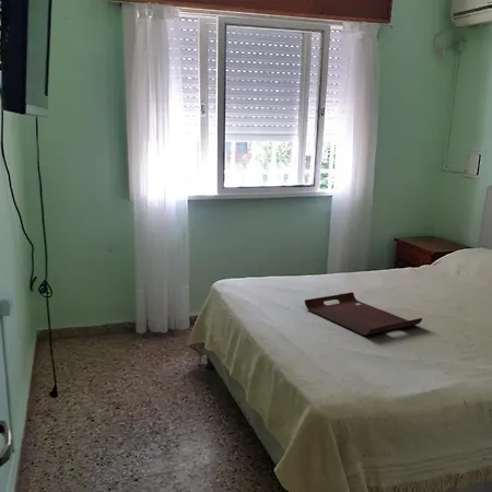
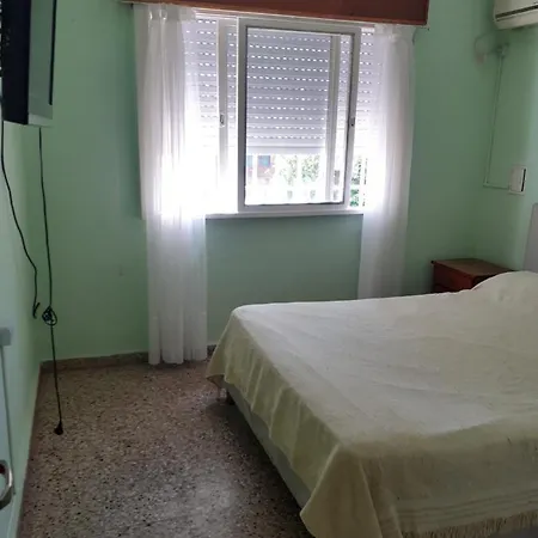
- serving tray [304,291,423,337]
